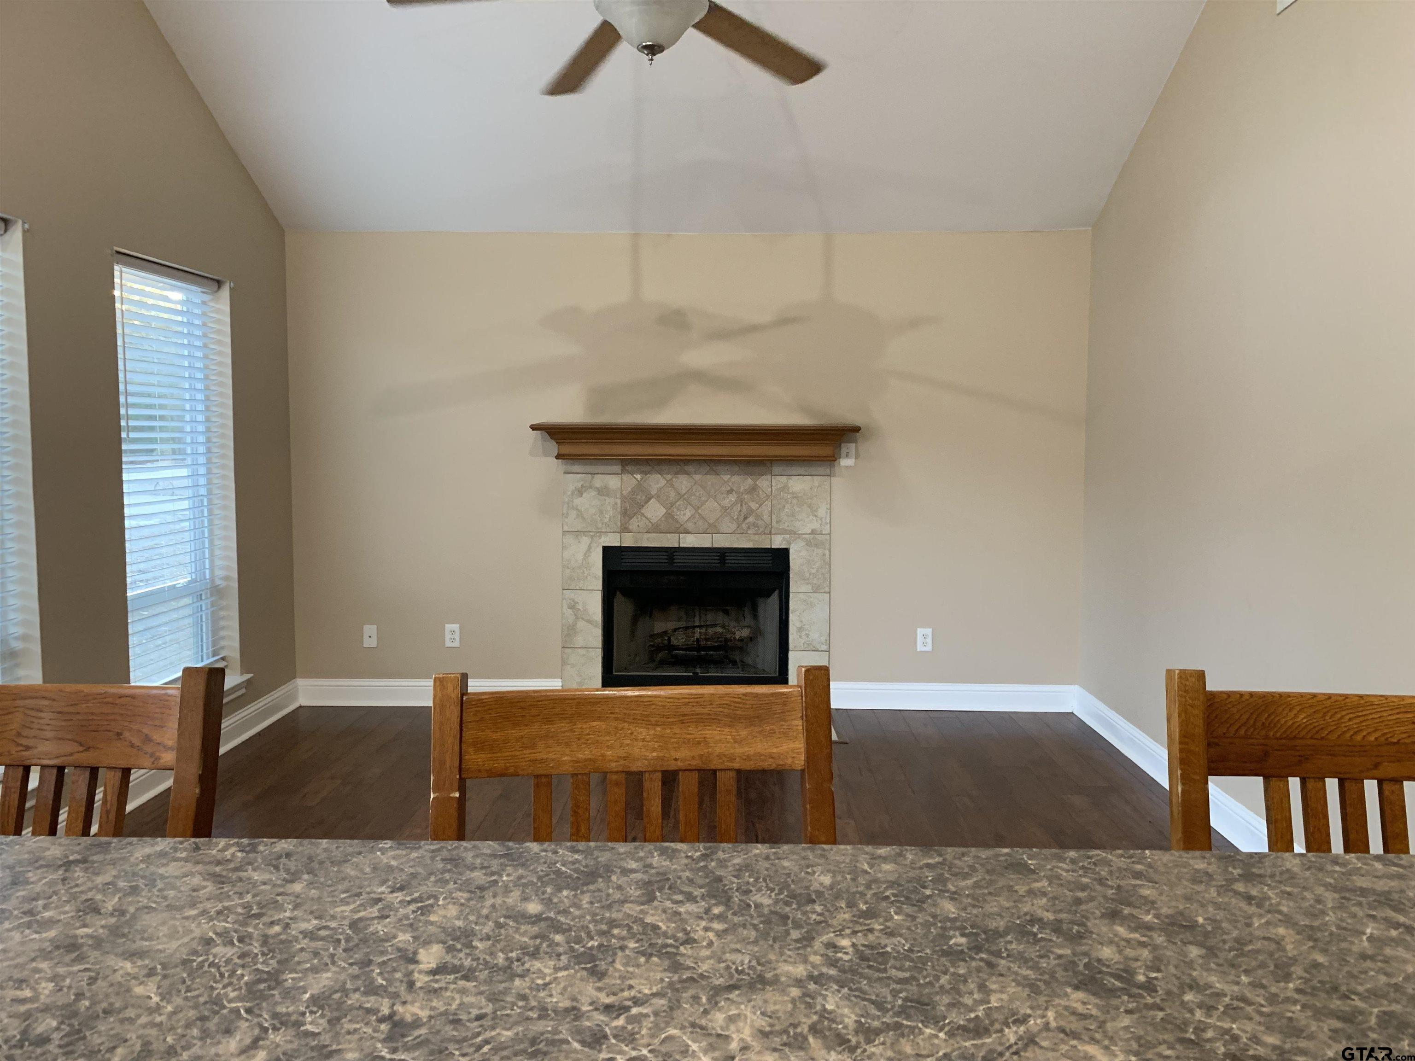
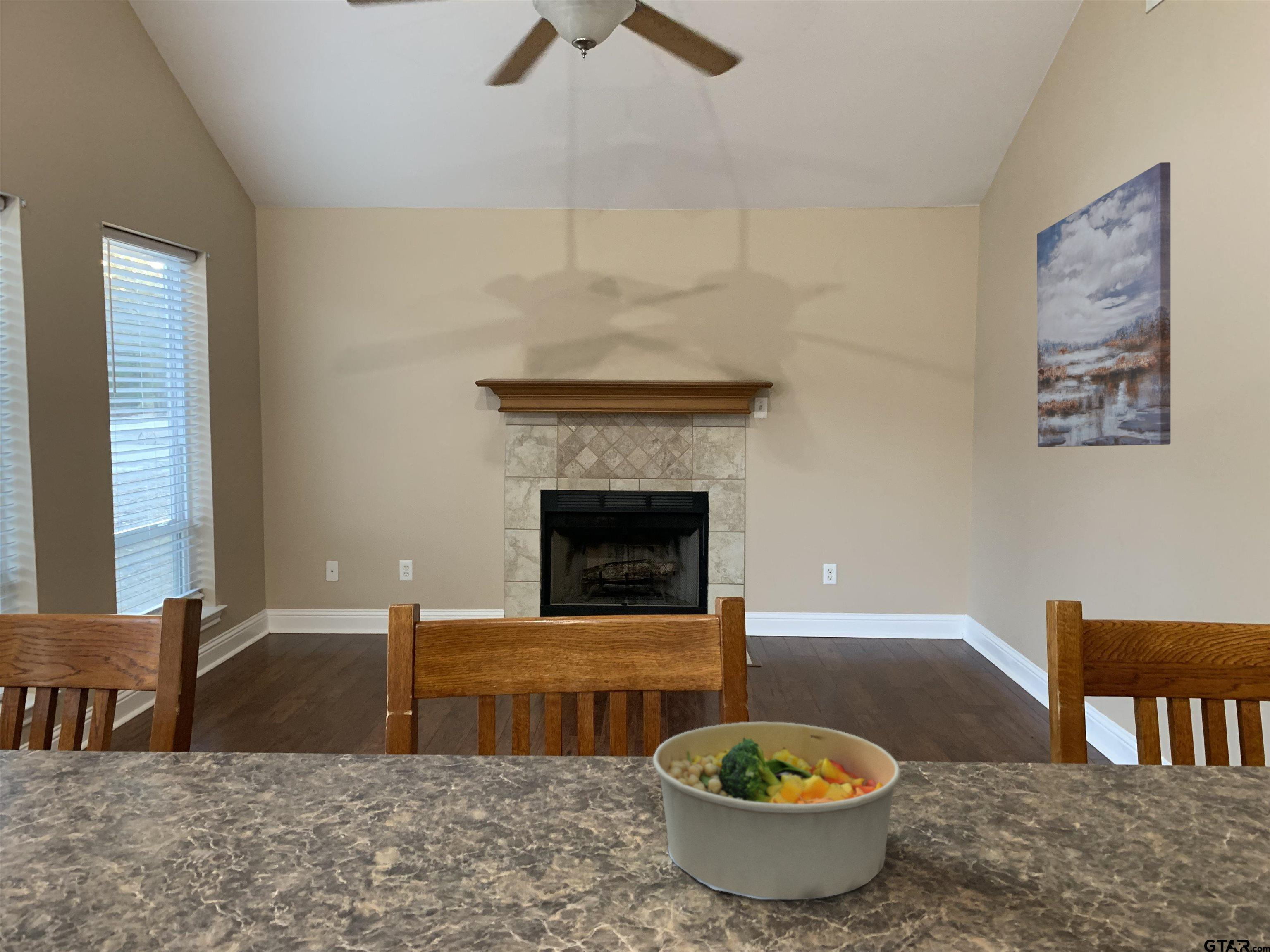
+ bowl [652,721,901,900]
+ wall art [1036,162,1171,447]
